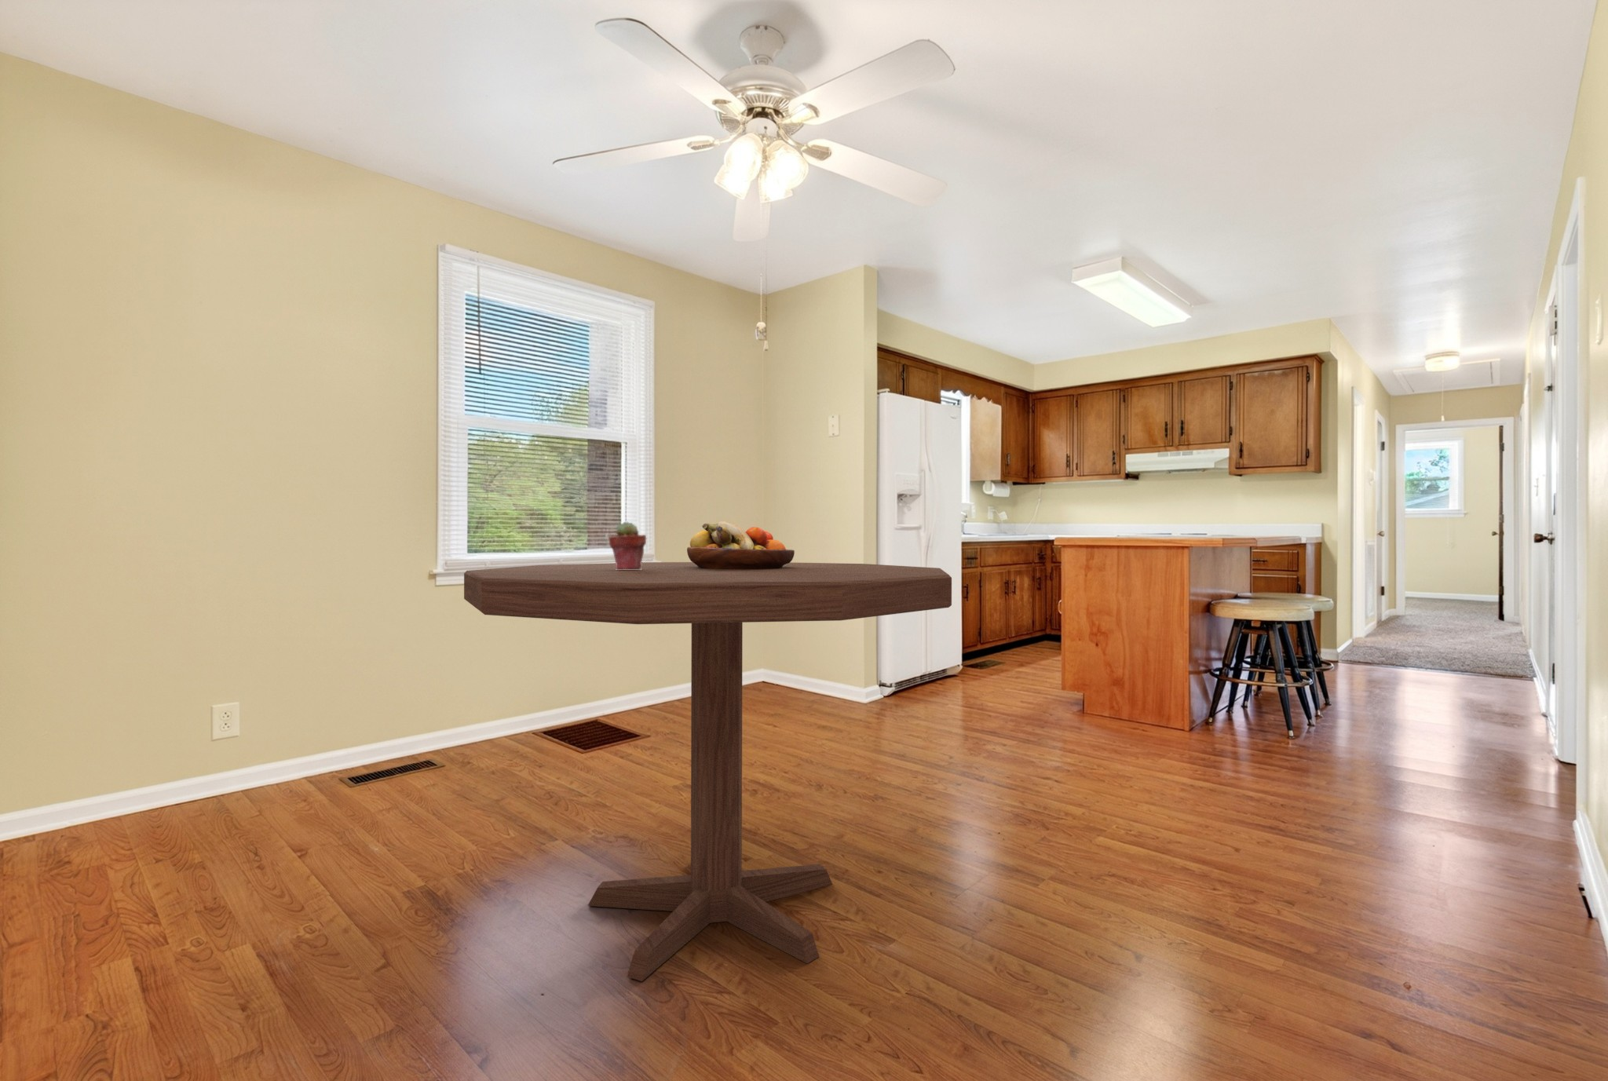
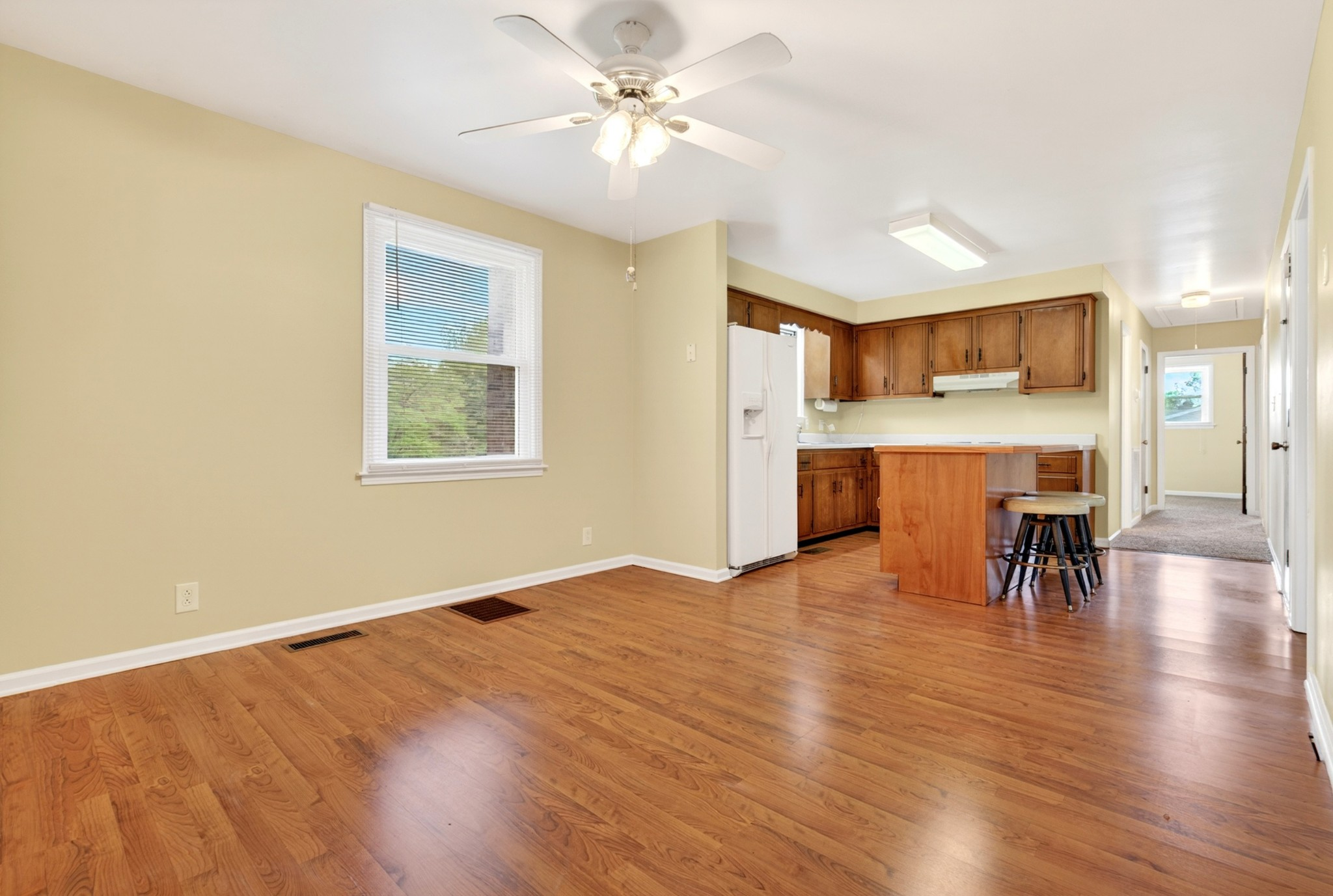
- dining table [463,561,953,982]
- potted succulent [608,520,647,569]
- fruit bowl [686,520,795,569]
